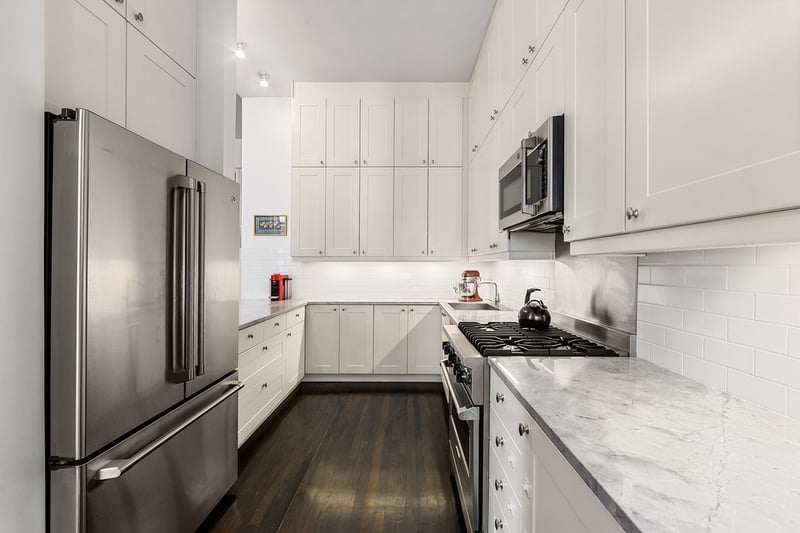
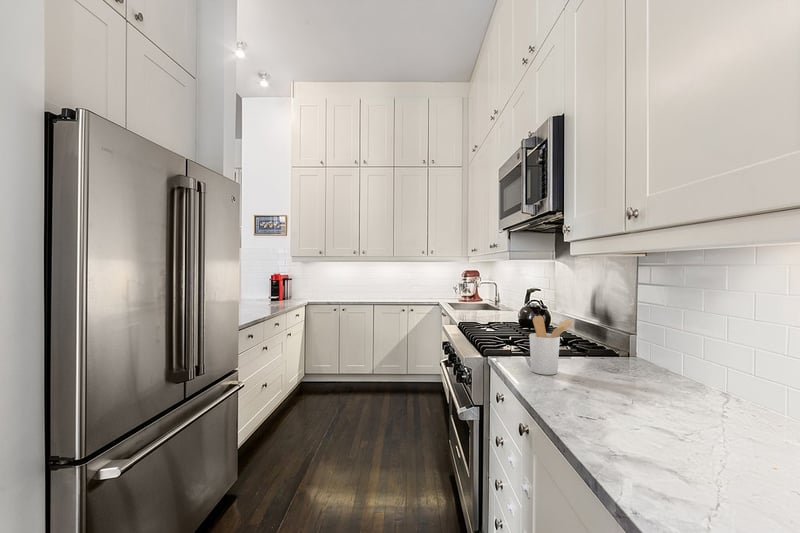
+ utensil holder [528,315,574,376]
